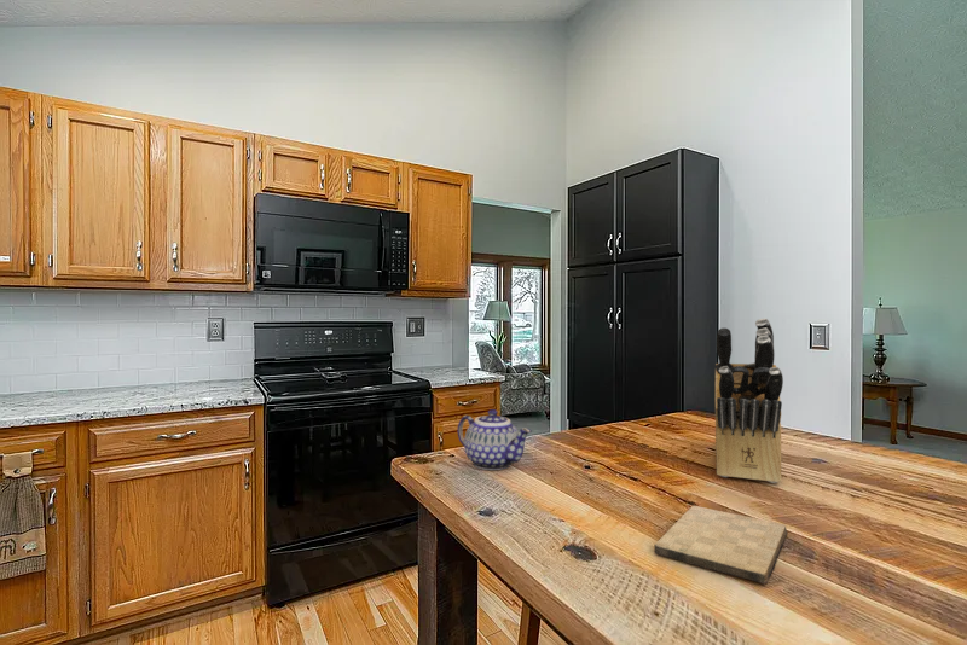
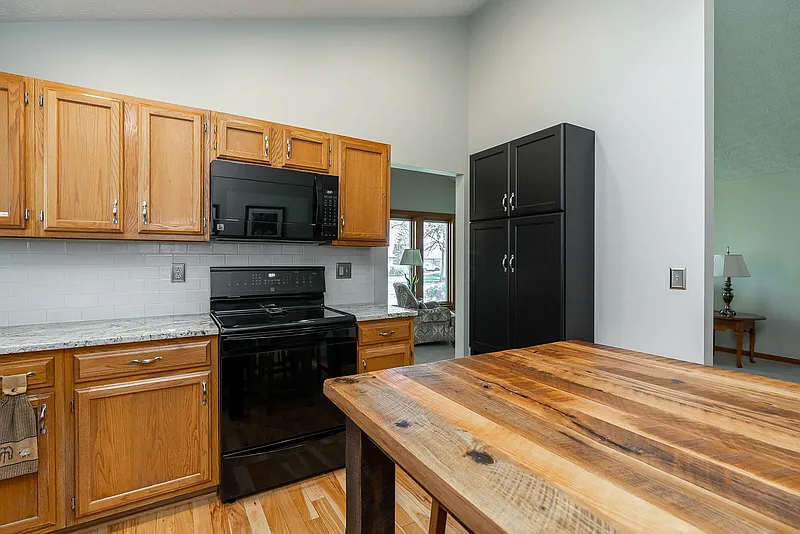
- cutting board [654,505,789,585]
- knife block [714,316,784,484]
- teapot [456,408,533,471]
